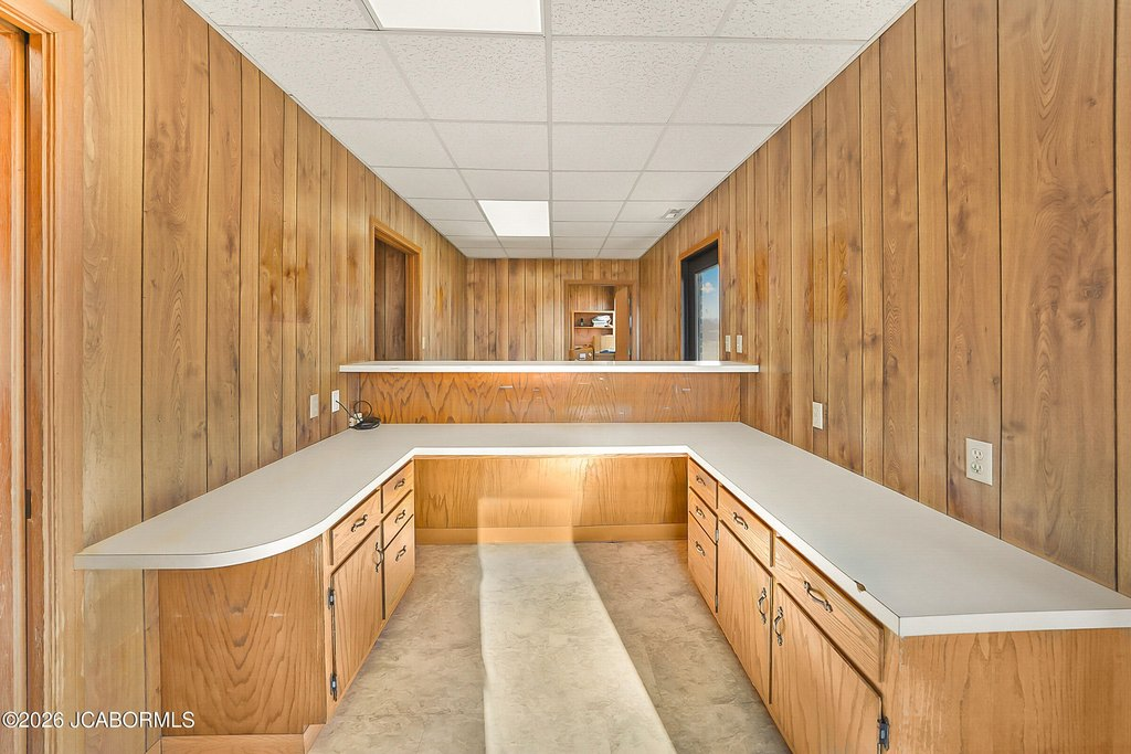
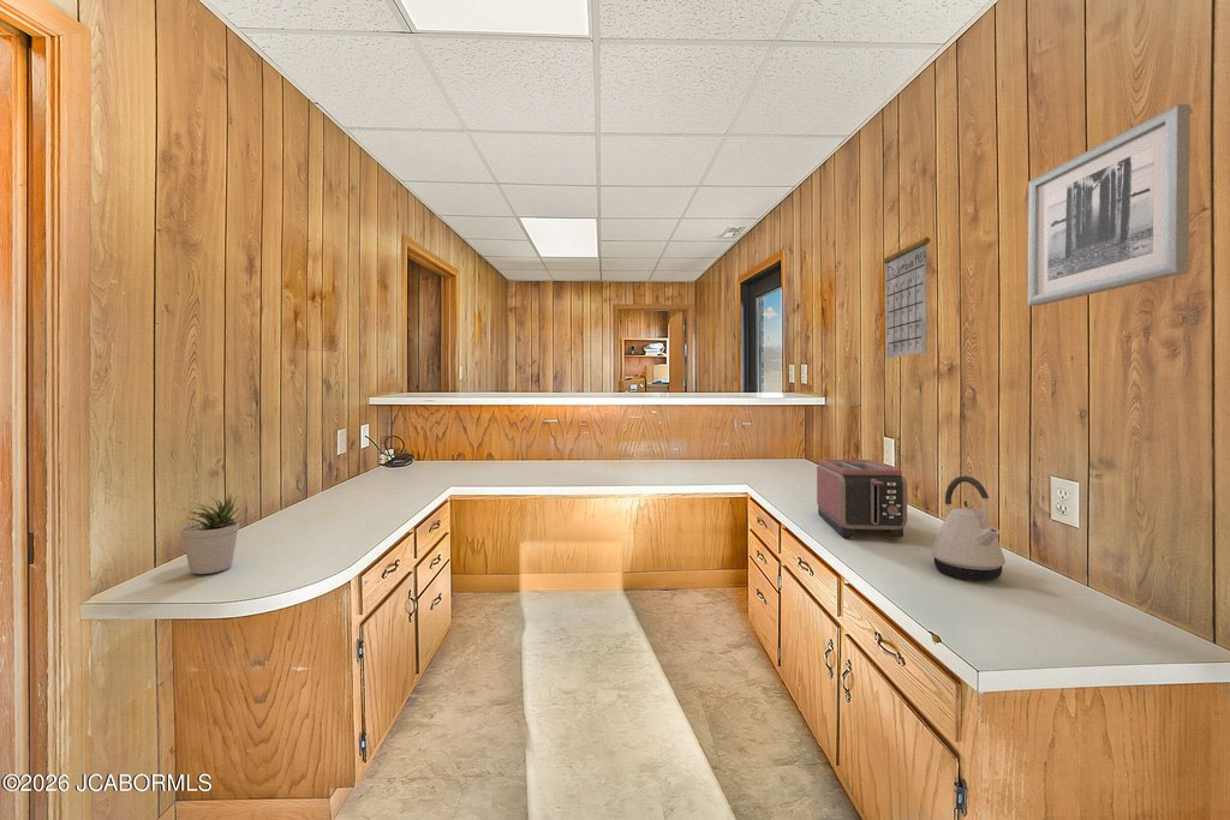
+ calendar [882,222,931,360]
+ toaster [816,459,908,539]
+ potted plant [179,492,244,575]
+ kettle [931,475,1007,582]
+ wall art [1027,103,1192,307]
